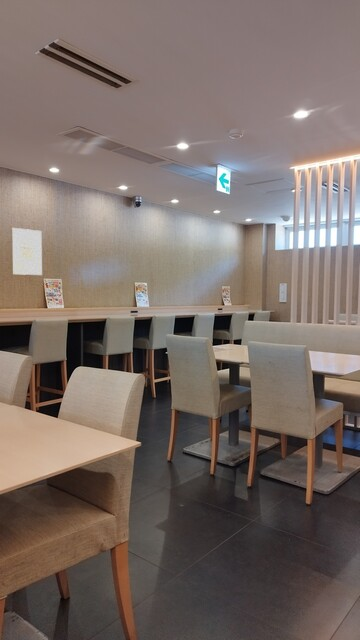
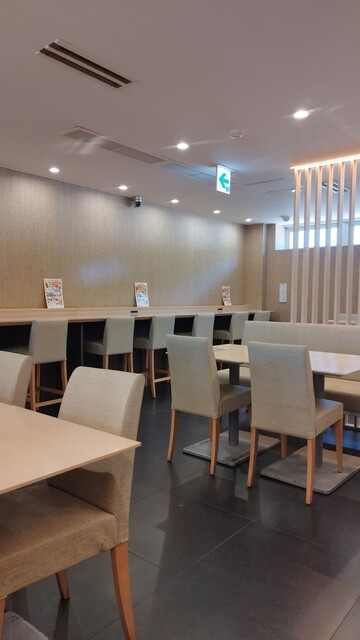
- wall art [11,227,43,276]
